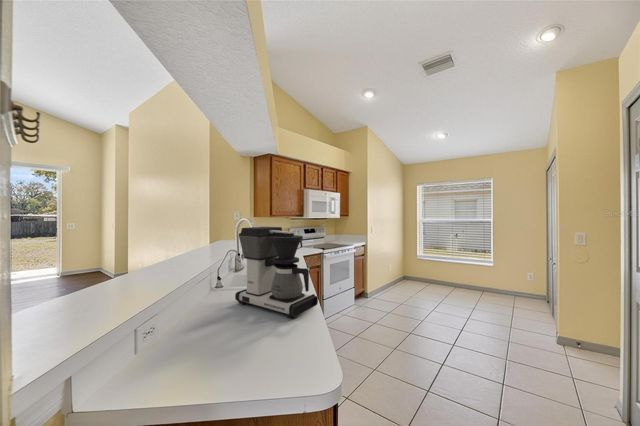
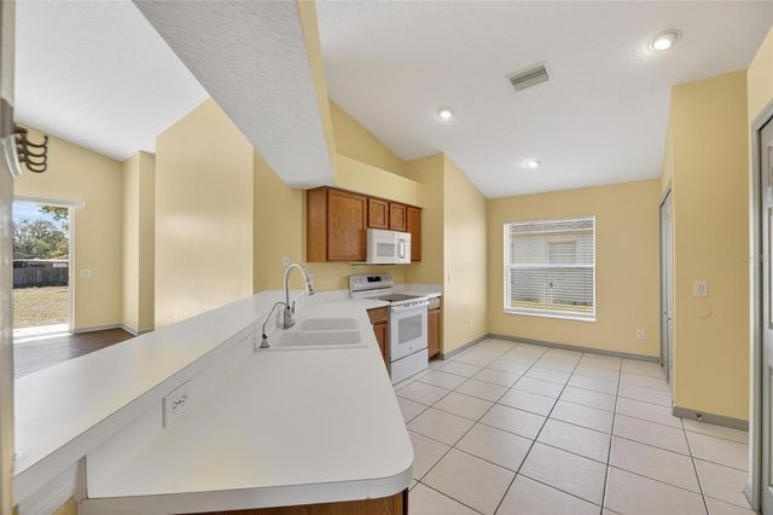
- coffee maker [234,226,319,319]
